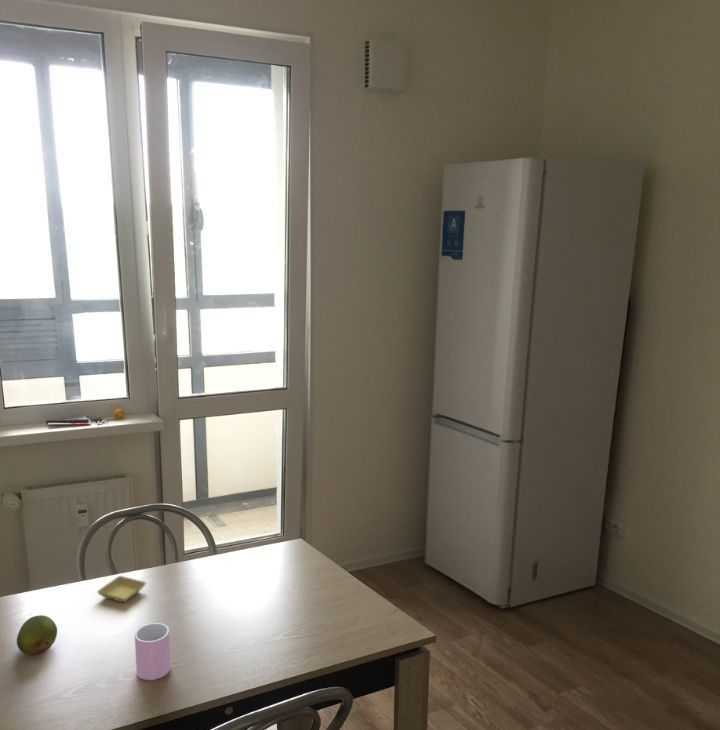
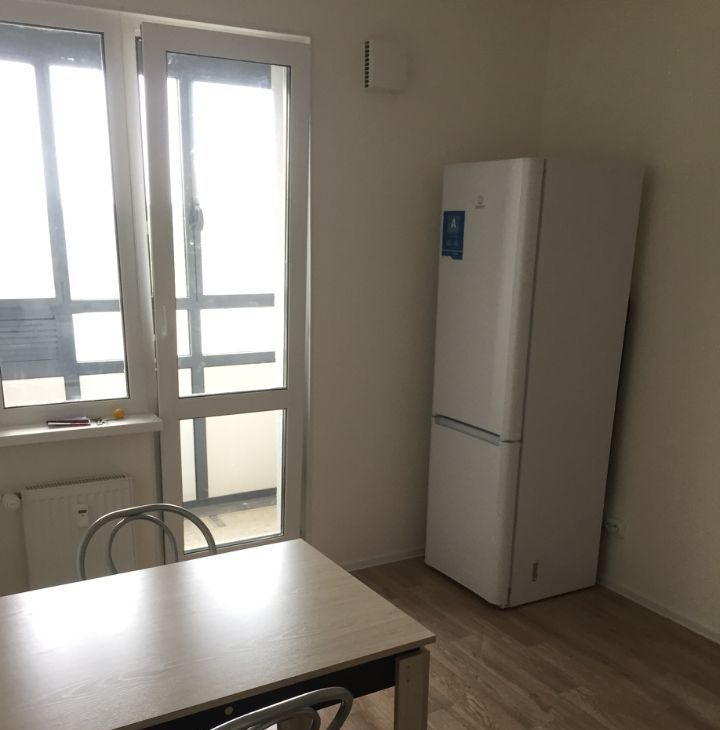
- cup [134,622,172,681]
- saucer [96,575,147,604]
- fruit [16,614,58,656]
